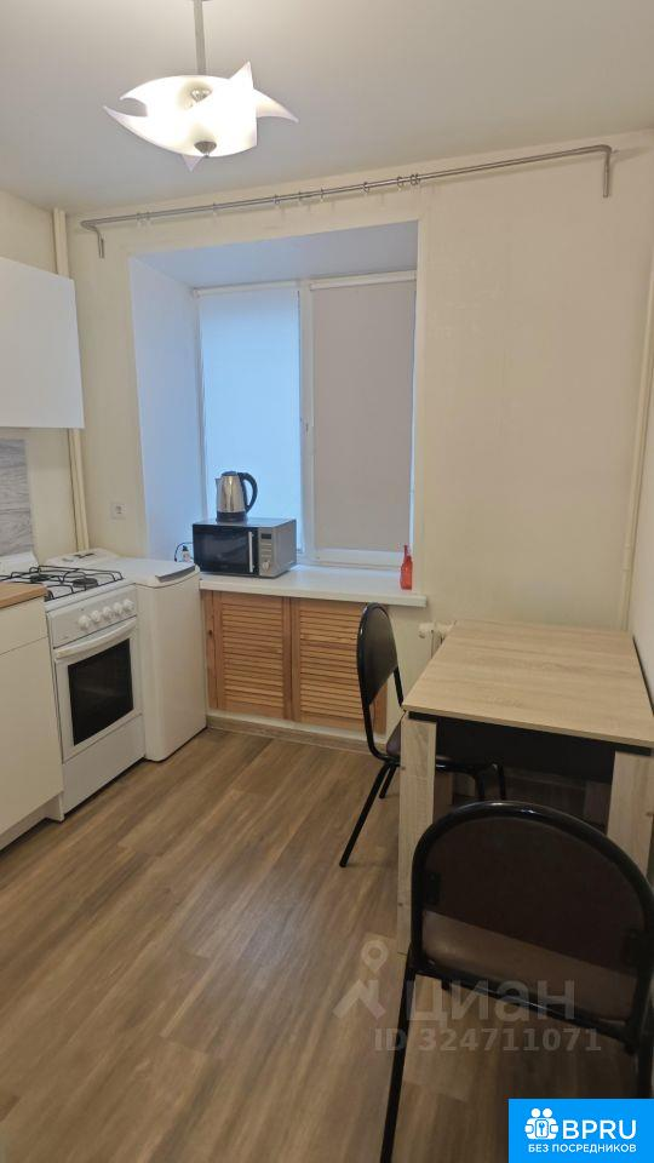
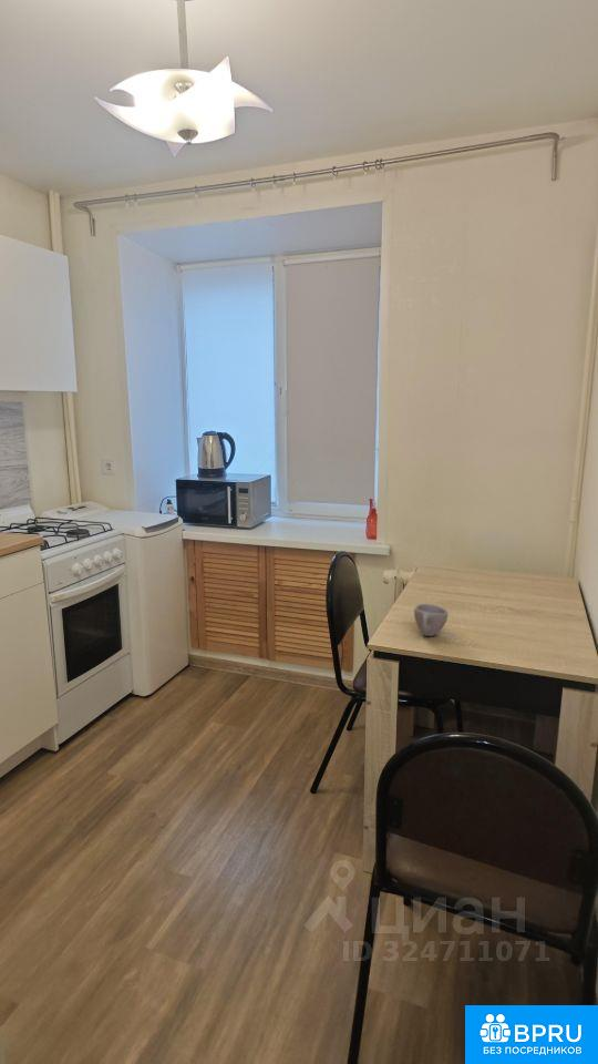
+ cup [413,603,450,637]
